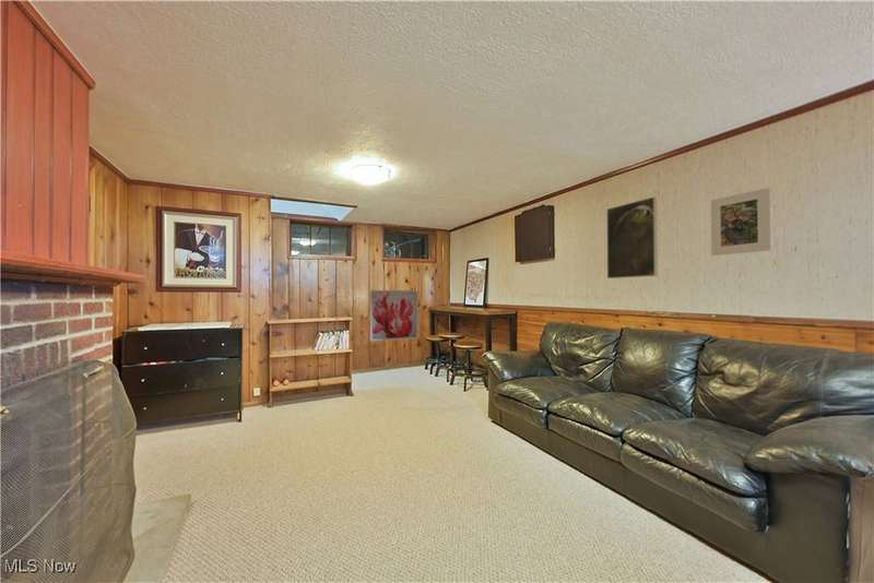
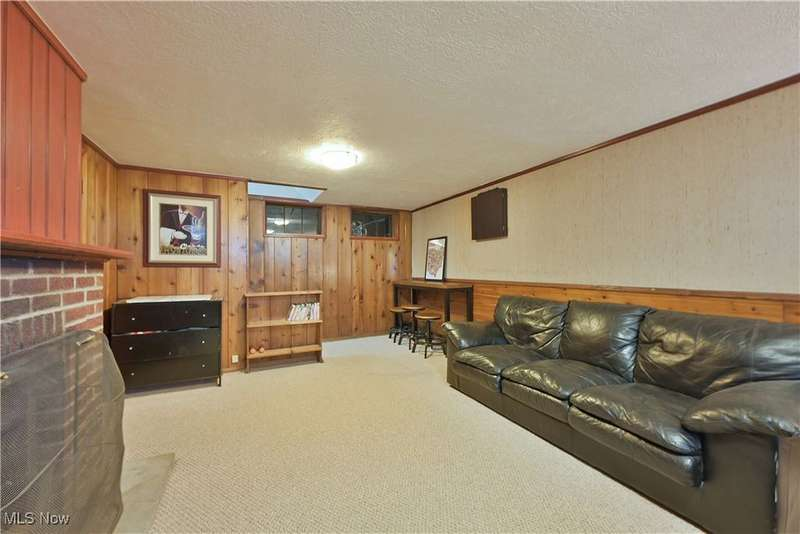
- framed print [710,187,771,257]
- wall art [369,289,420,342]
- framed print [605,195,659,279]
